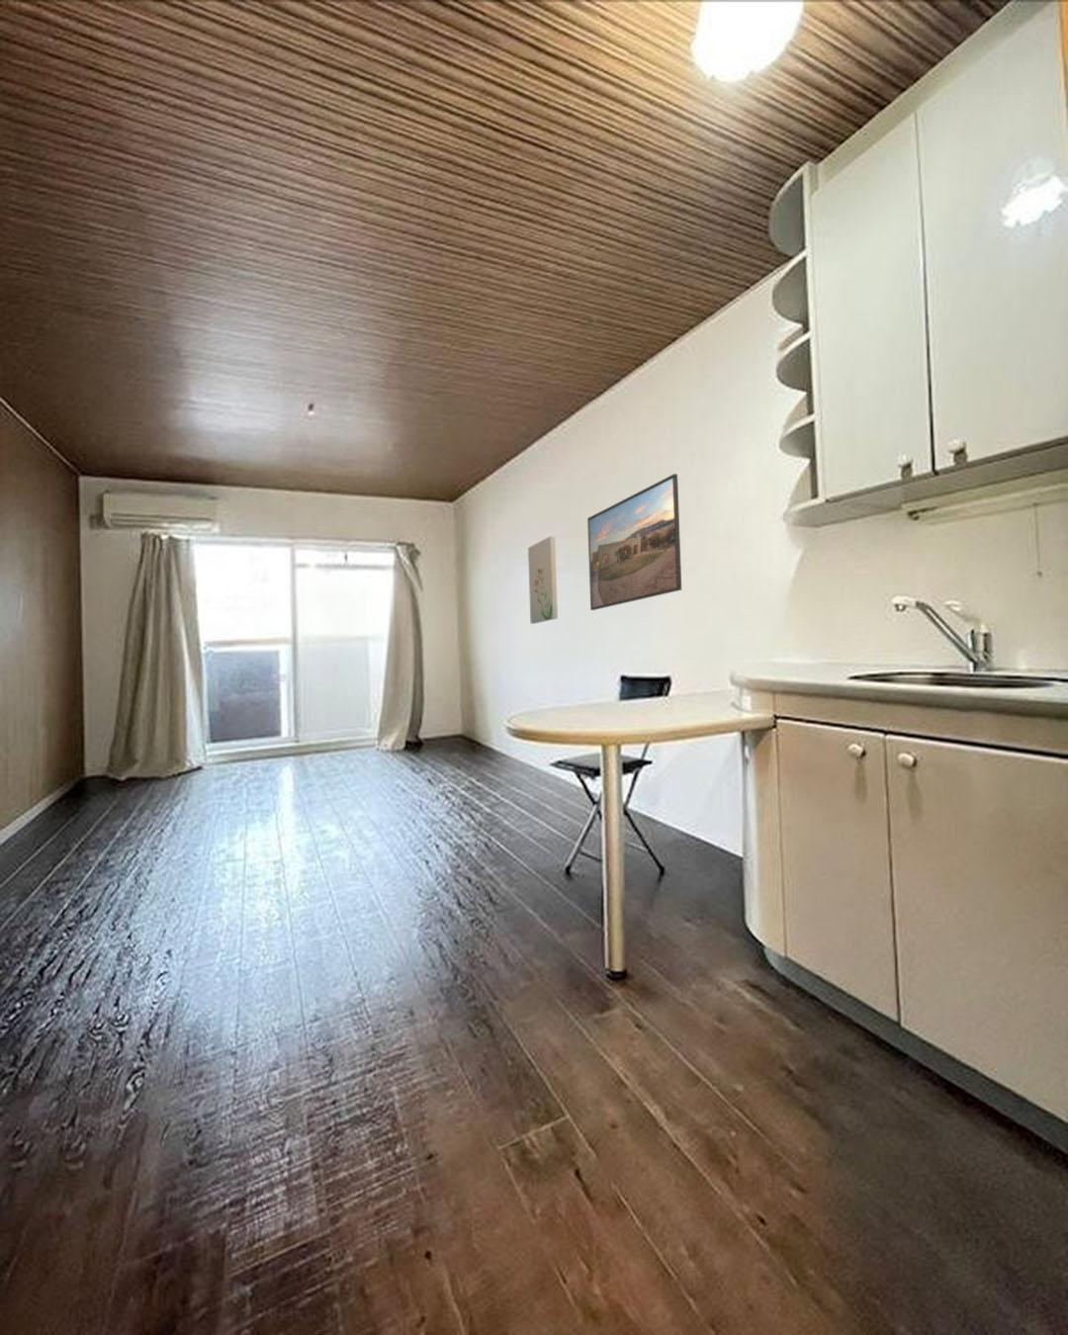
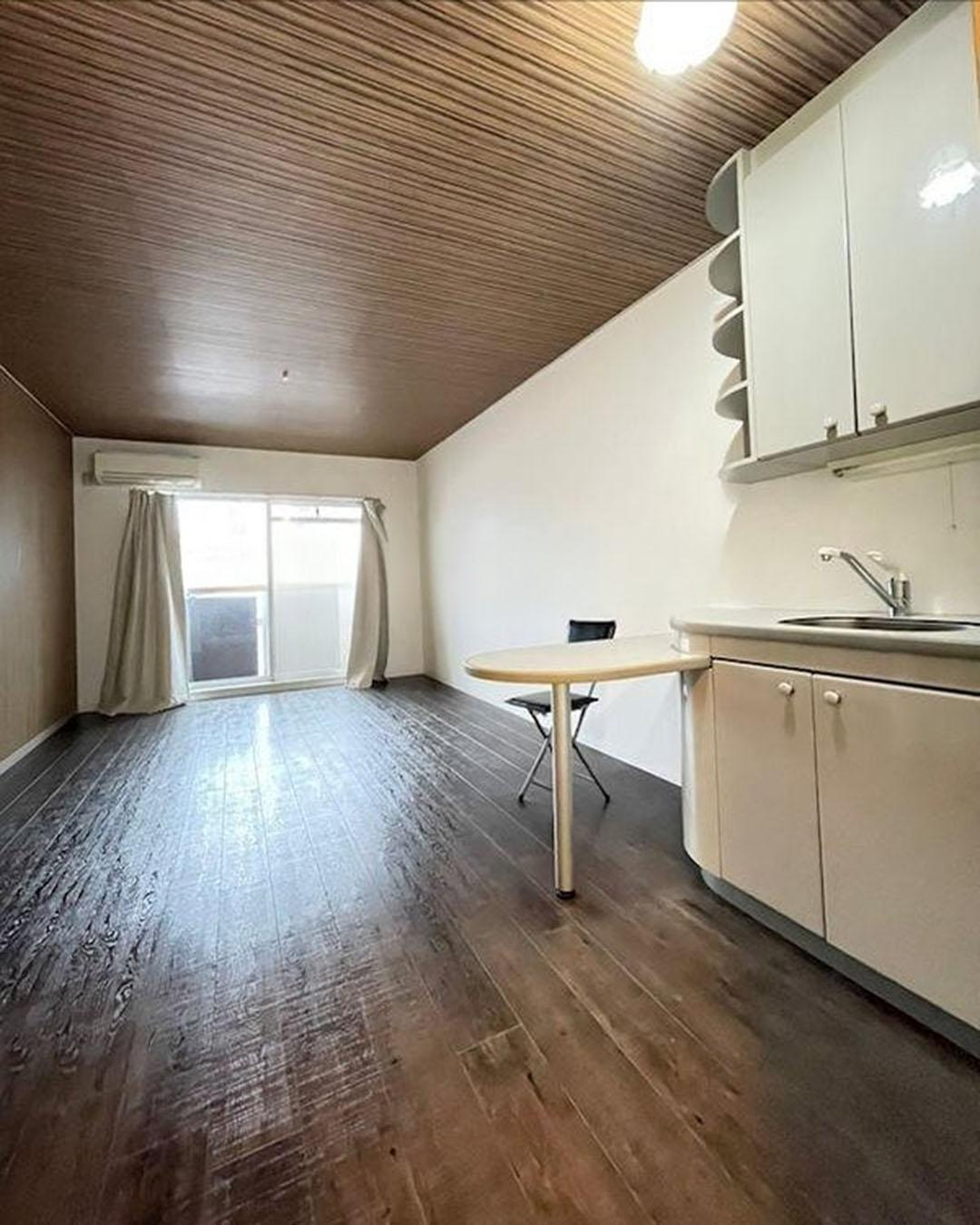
- wall art [527,535,559,624]
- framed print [586,473,682,611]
